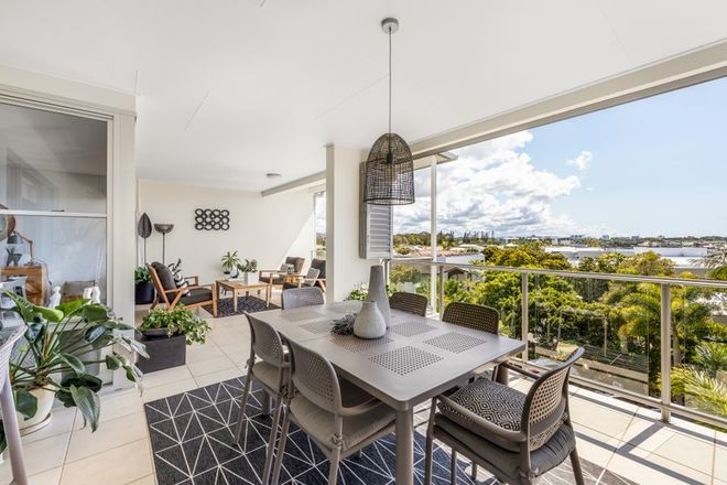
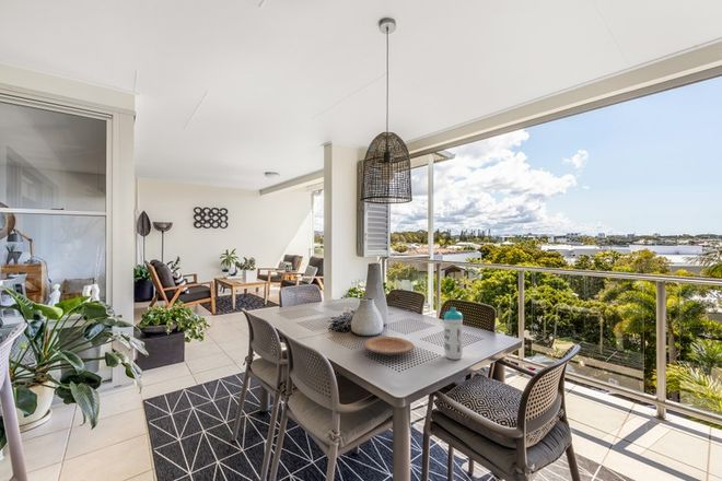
+ water bottle [443,306,464,361]
+ plate [363,336,416,356]
